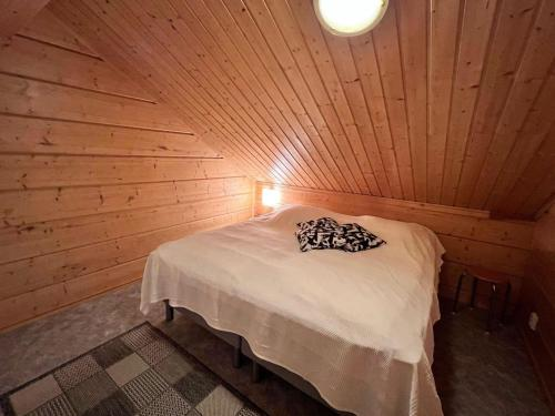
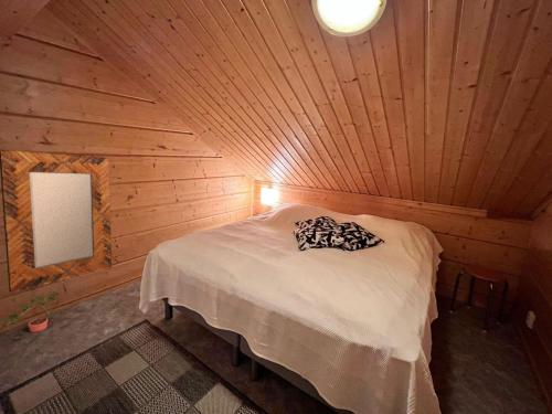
+ potted plant [0,290,62,341]
+ home mirror [0,149,113,294]
